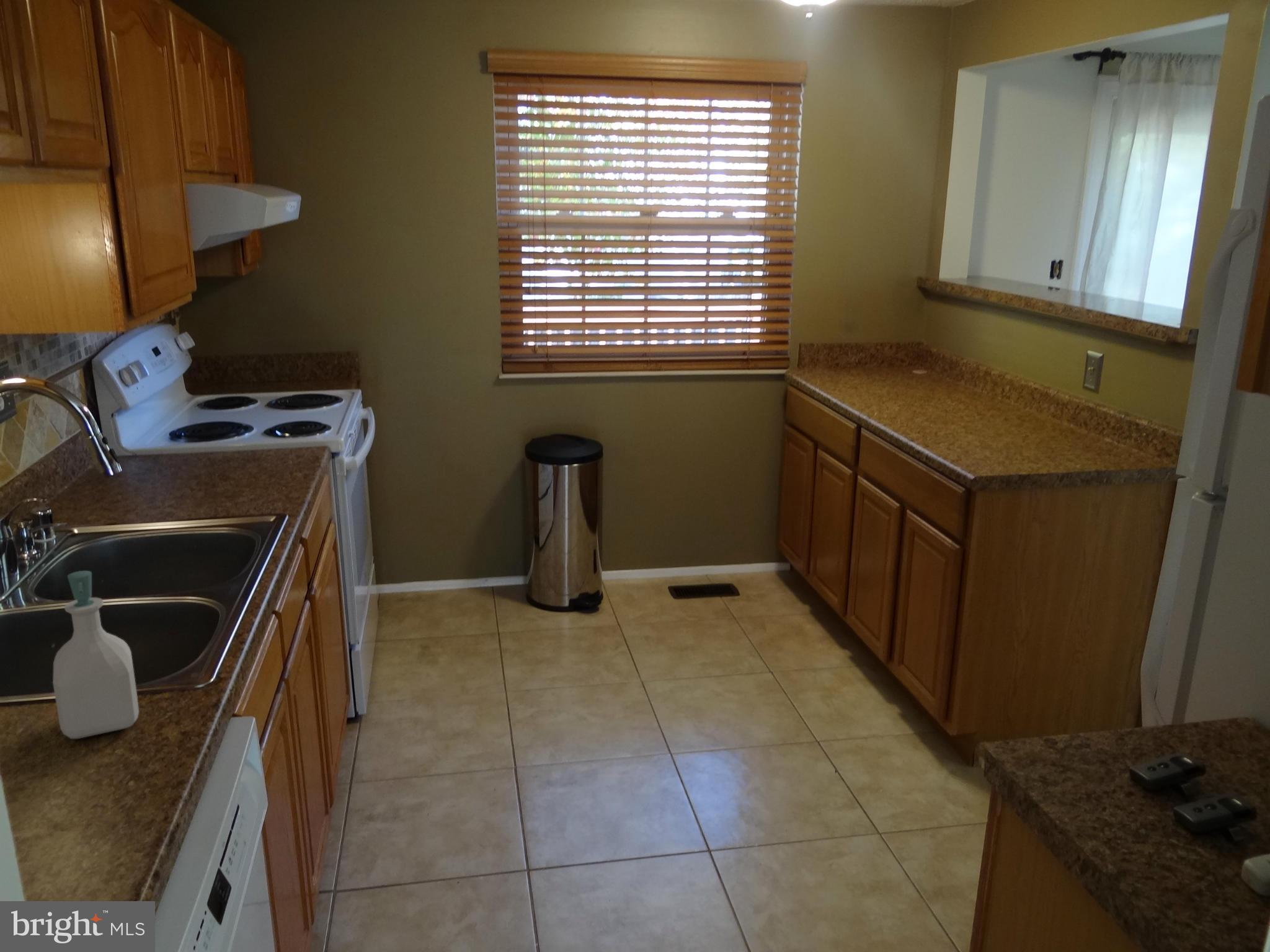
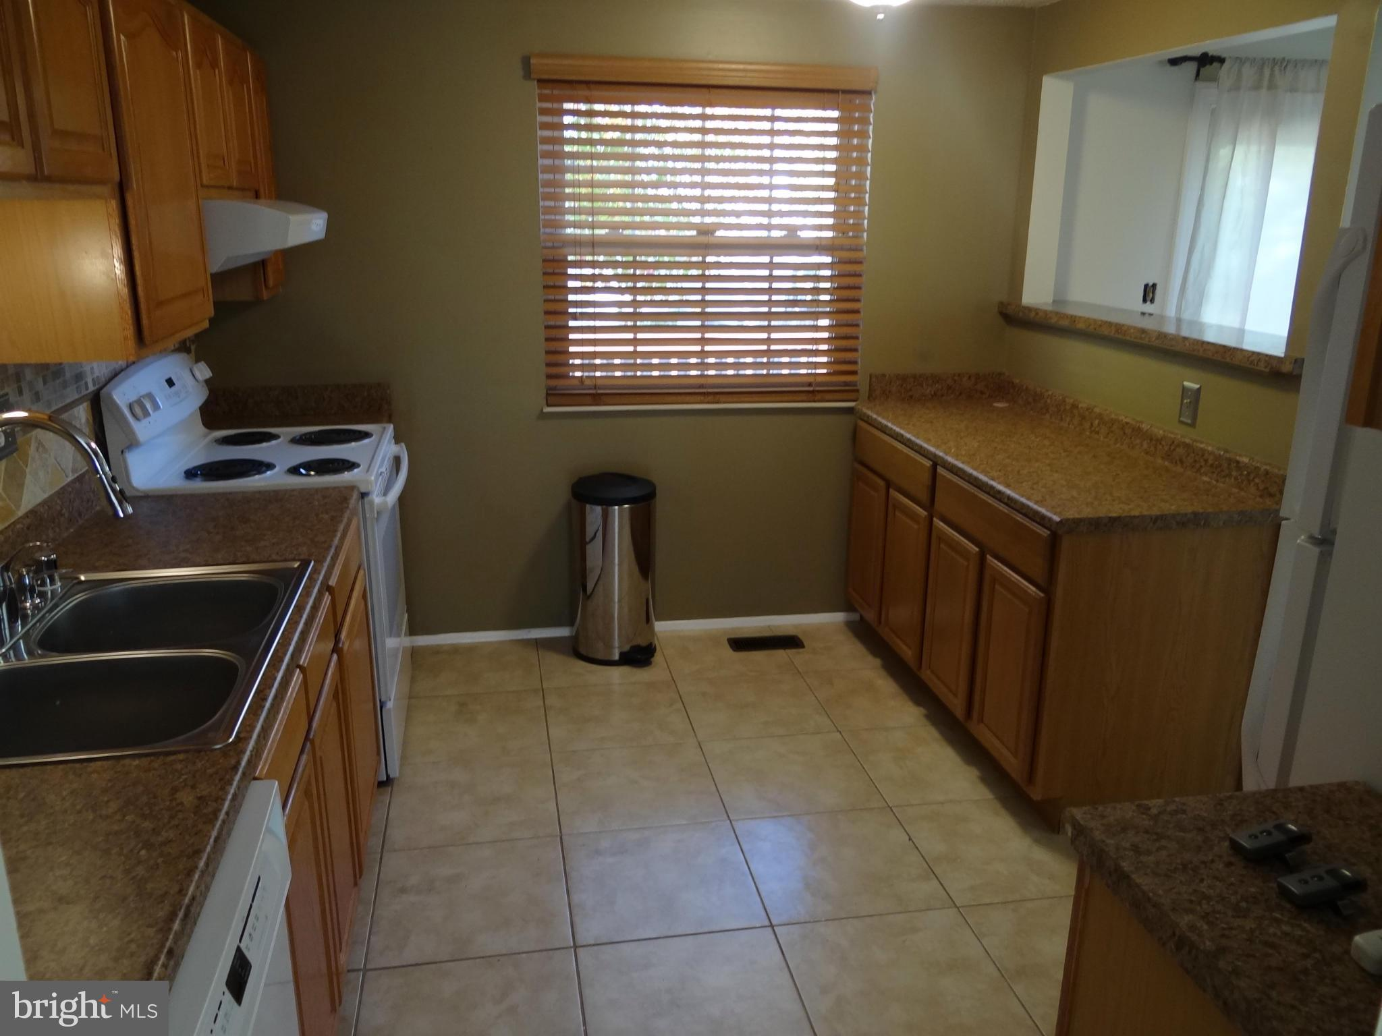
- soap bottle [52,570,140,739]
